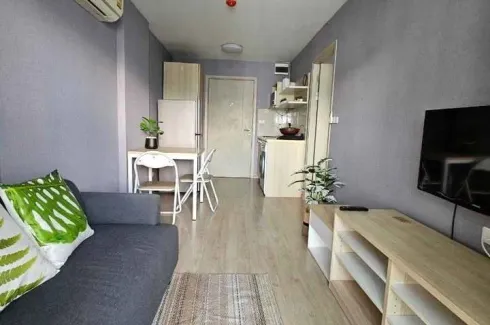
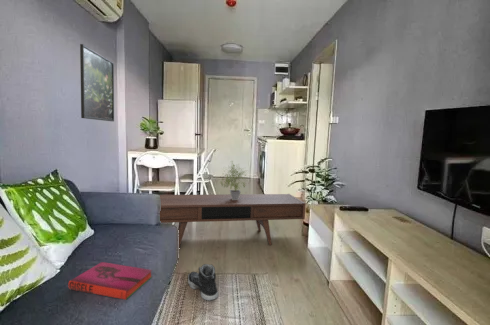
+ potted plant [219,161,249,200]
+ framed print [79,43,115,122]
+ hardback book [67,261,153,301]
+ coffee table [159,193,306,247]
+ sneaker [187,263,219,301]
